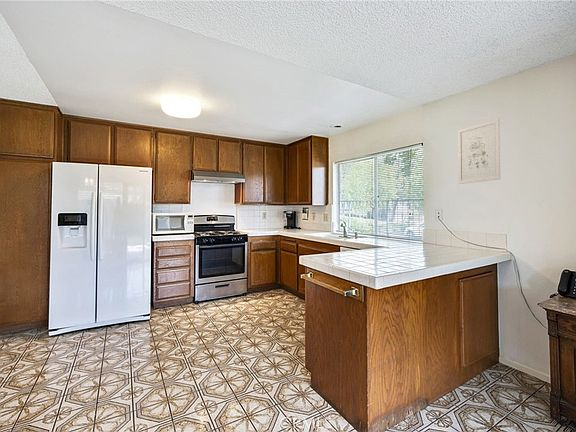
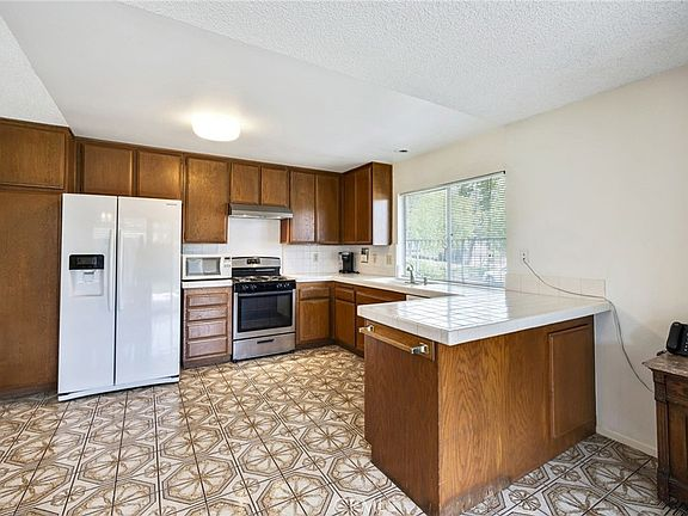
- wall art [457,118,501,185]
